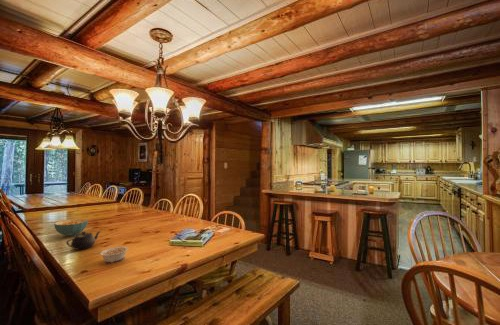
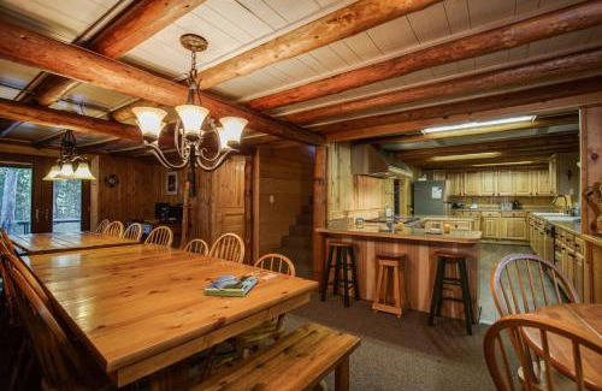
- teapot [65,230,102,250]
- legume [93,246,129,264]
- cereal bowl [53,218,89,237]
